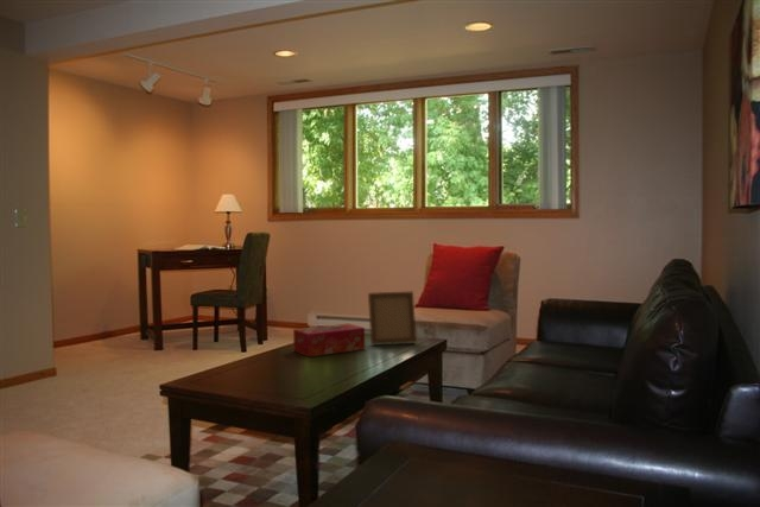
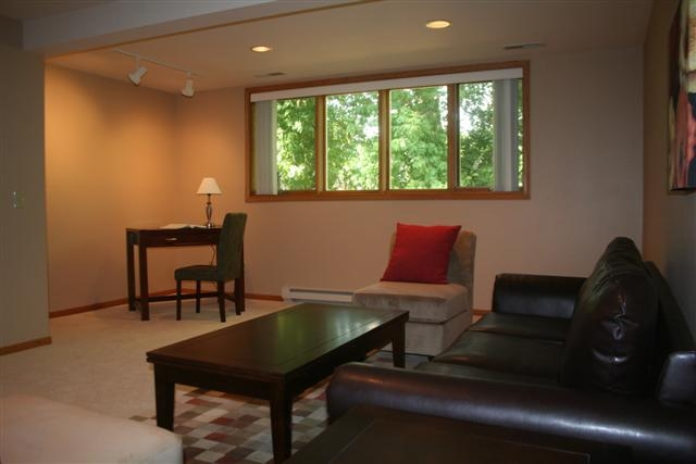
- photo frame [367,290,418,346]
- tissue box [292,323,366,357]
